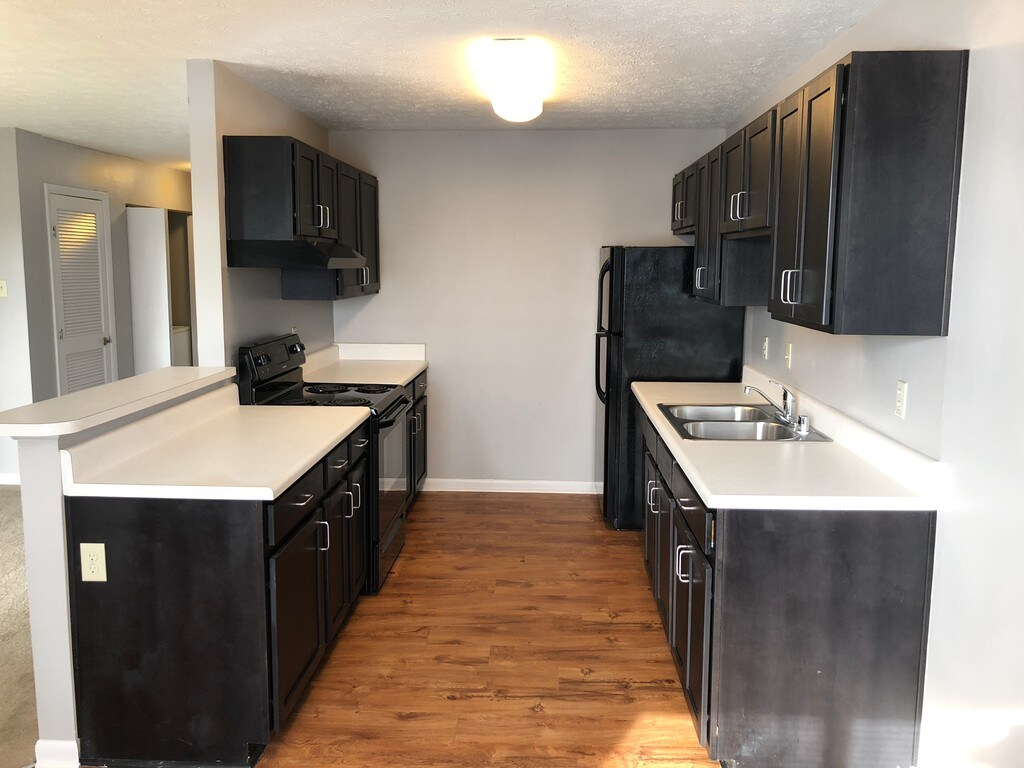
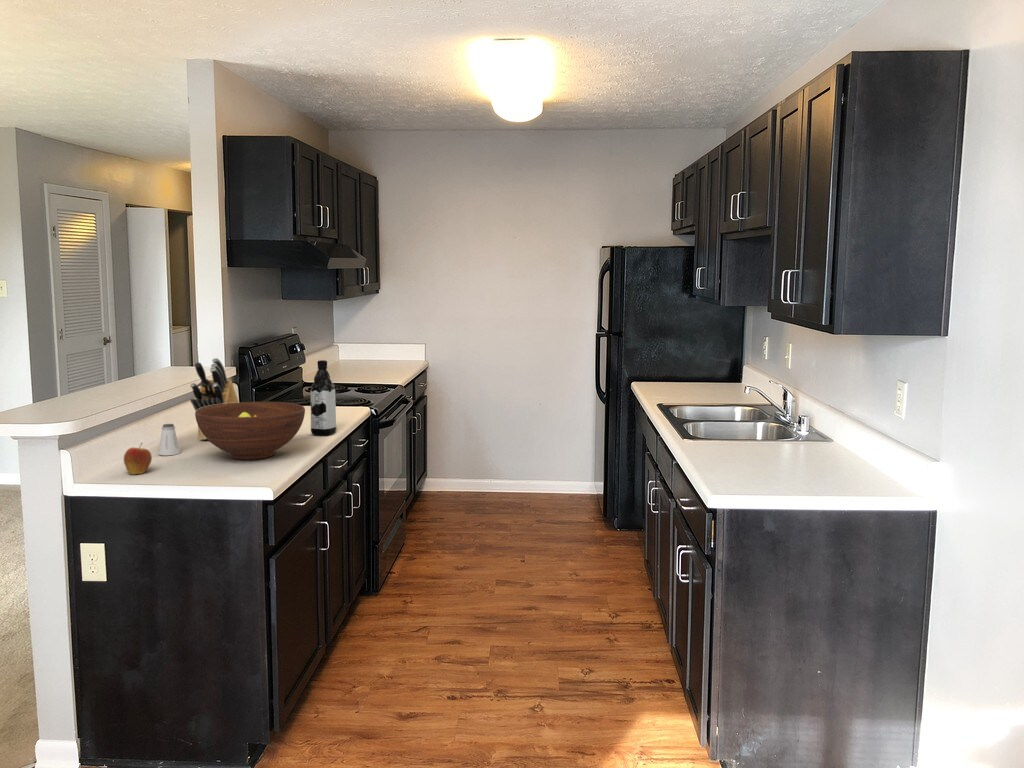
+ water bottle [310,359,337,436]
+ knife block [189,357,240,441]
+ apple [123,442,153,476]
+ fruit bowl [194,401,306,461]
+ saltshaker [157,423,181,456]
